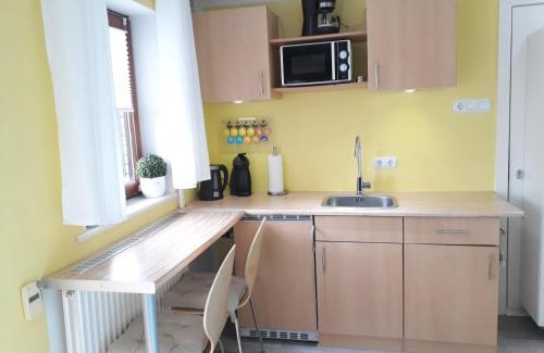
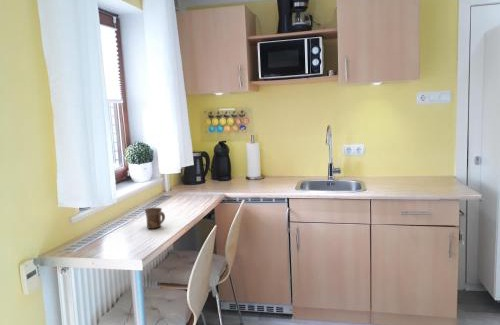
+ mug [144,207,166,229]
